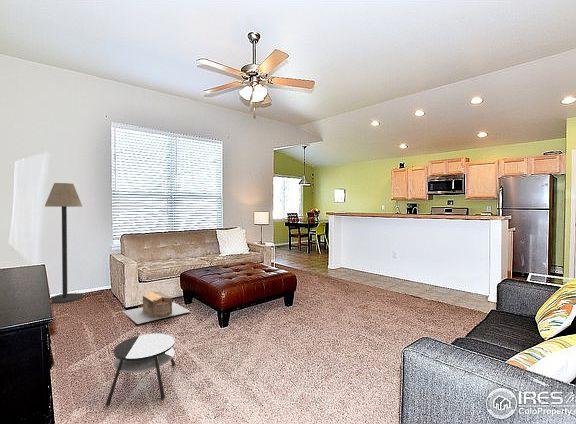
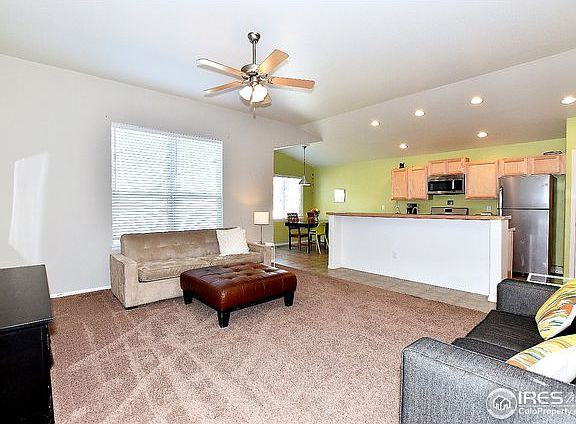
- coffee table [105,333,176,406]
- architectural model [122,291,191,325]
- floor lamp [44,182,84,305]
